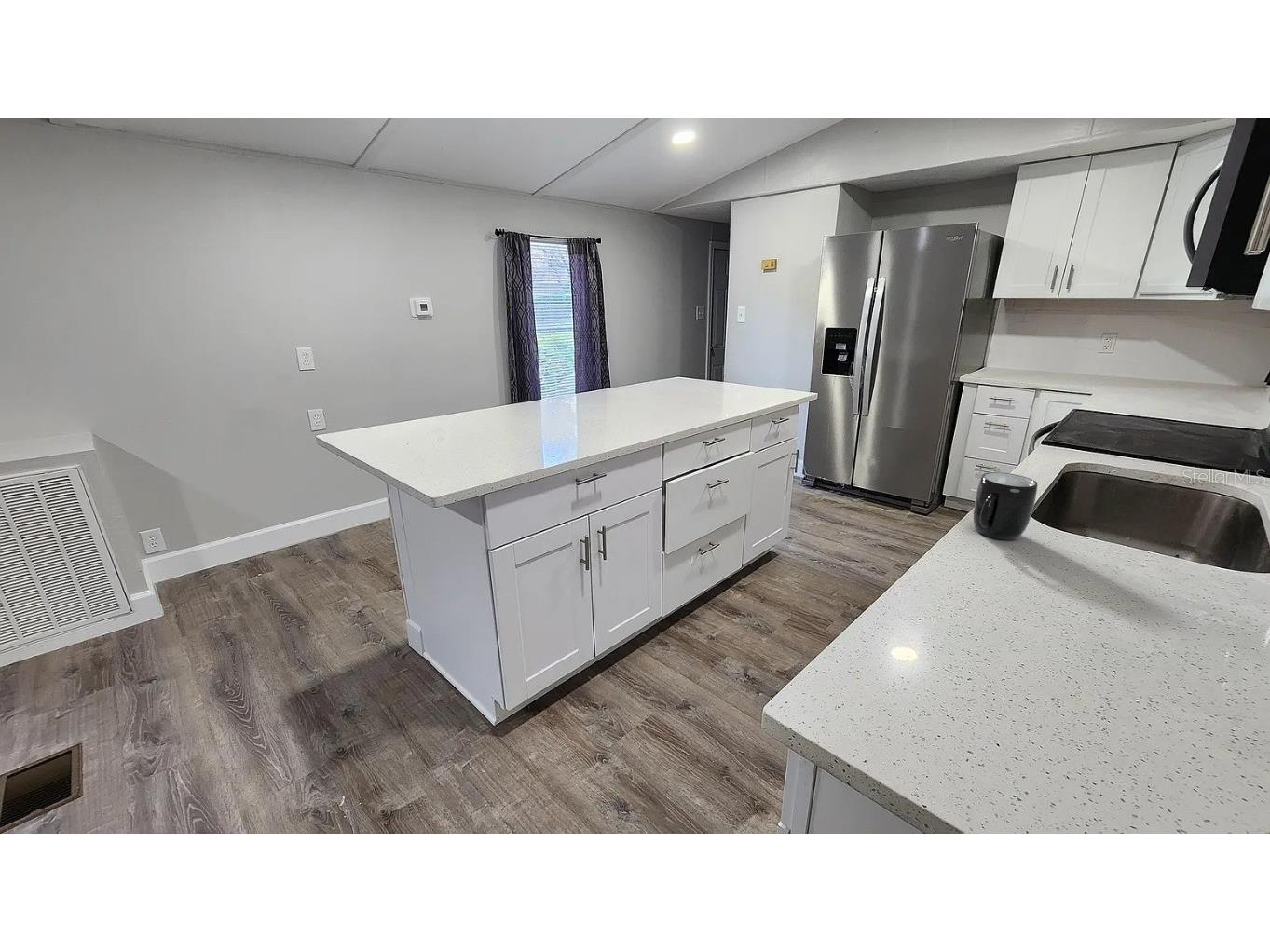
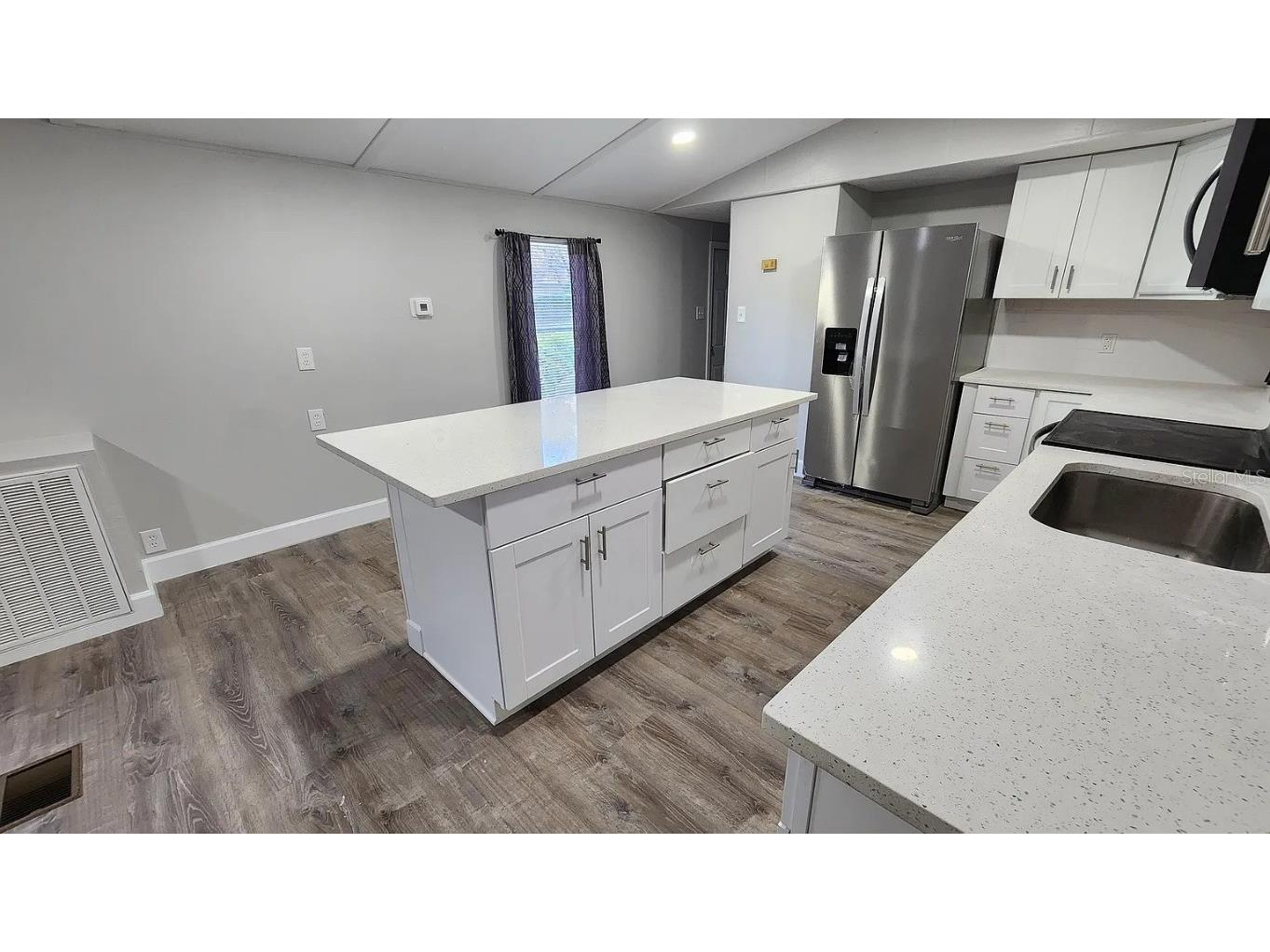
- mug [973,471,1038,541]
